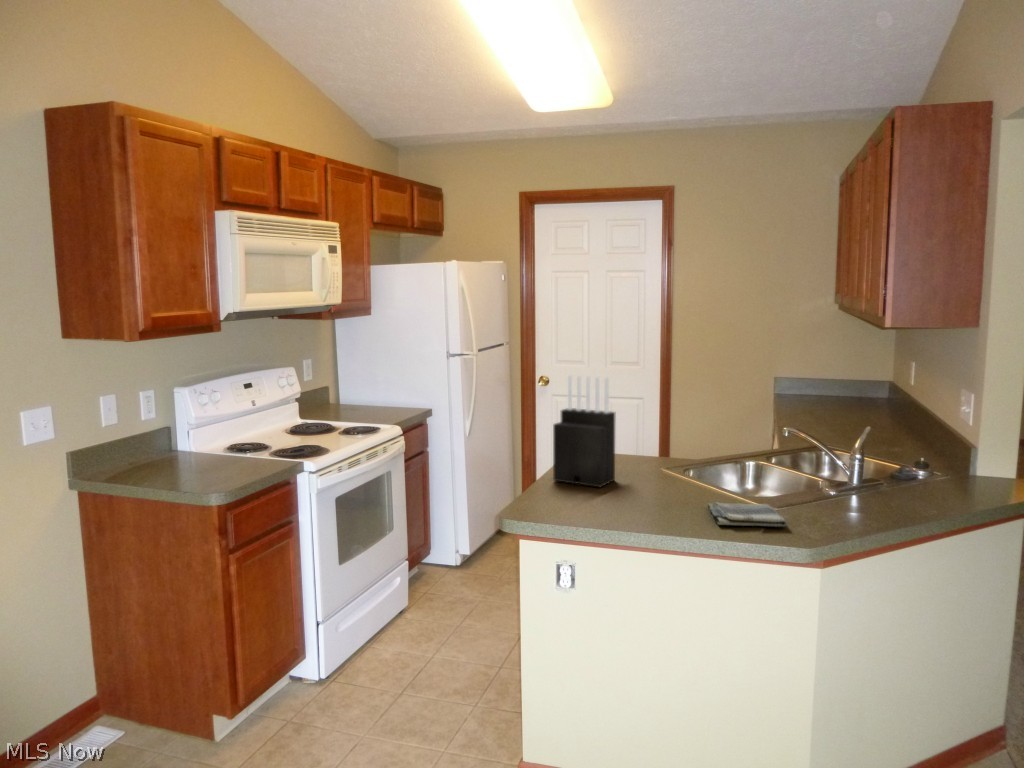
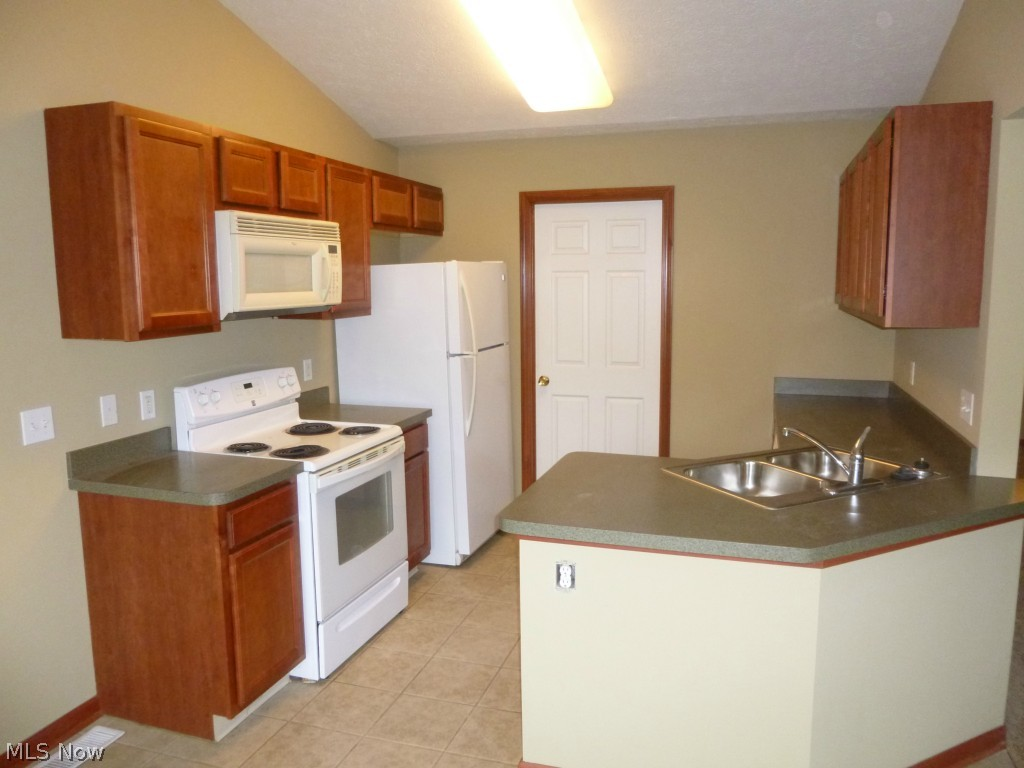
- dish towel [707,501,788,528]
- knife block [552,374,616,489]
